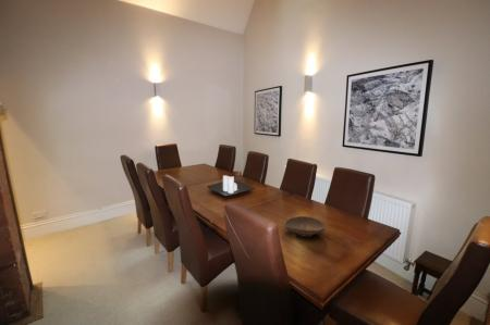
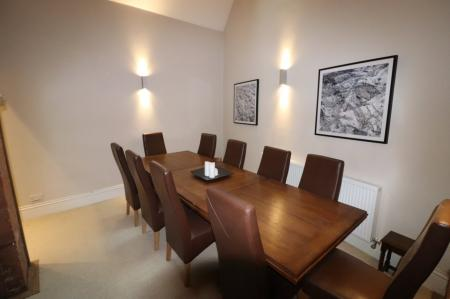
- decorative bowl [283,215,327,238]
